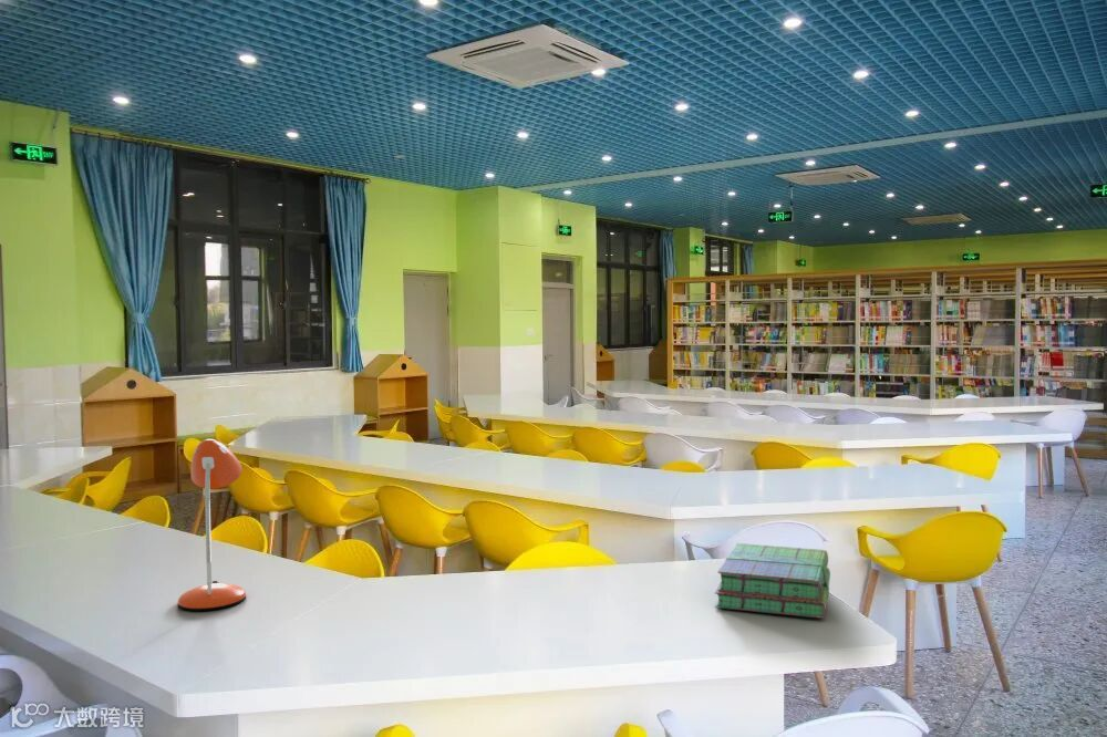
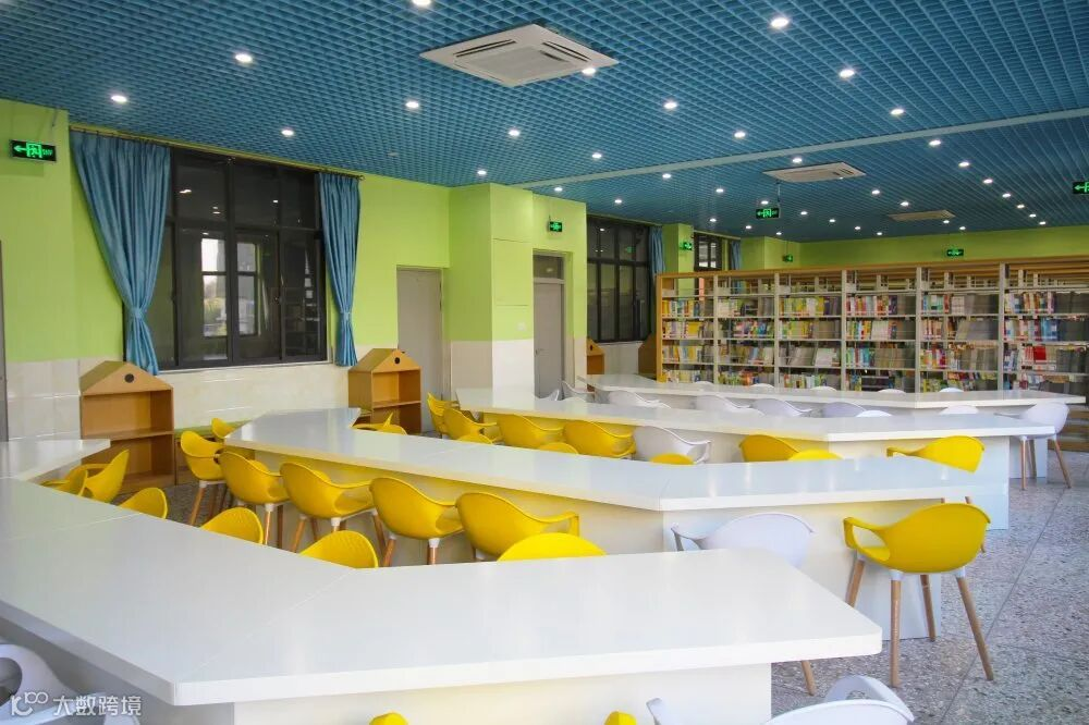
- desk lamp [177,438,247,612]
- stack of books [714,542,831,620]
